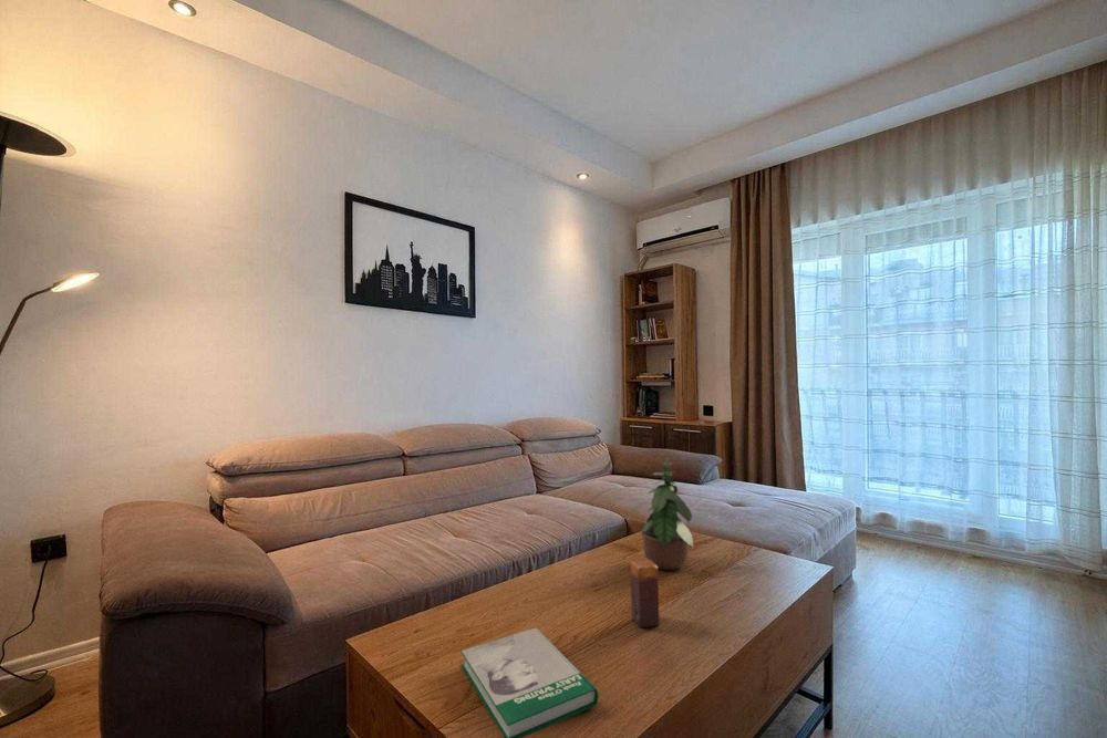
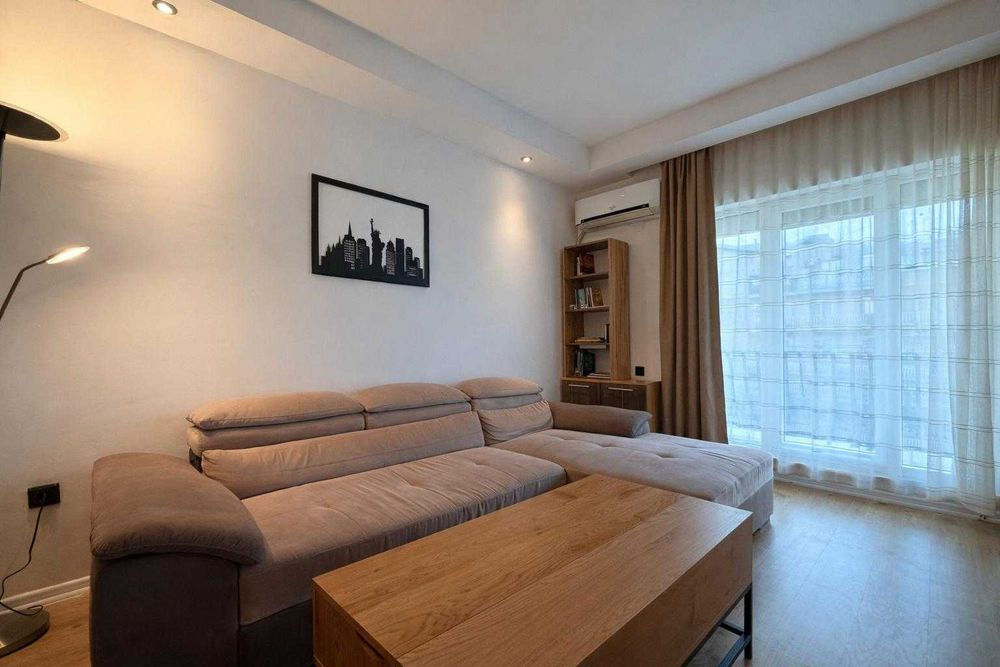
- candle [629,558,661,628]
- potted plant [640,457,695,571]
- book [459,626,600,738]
